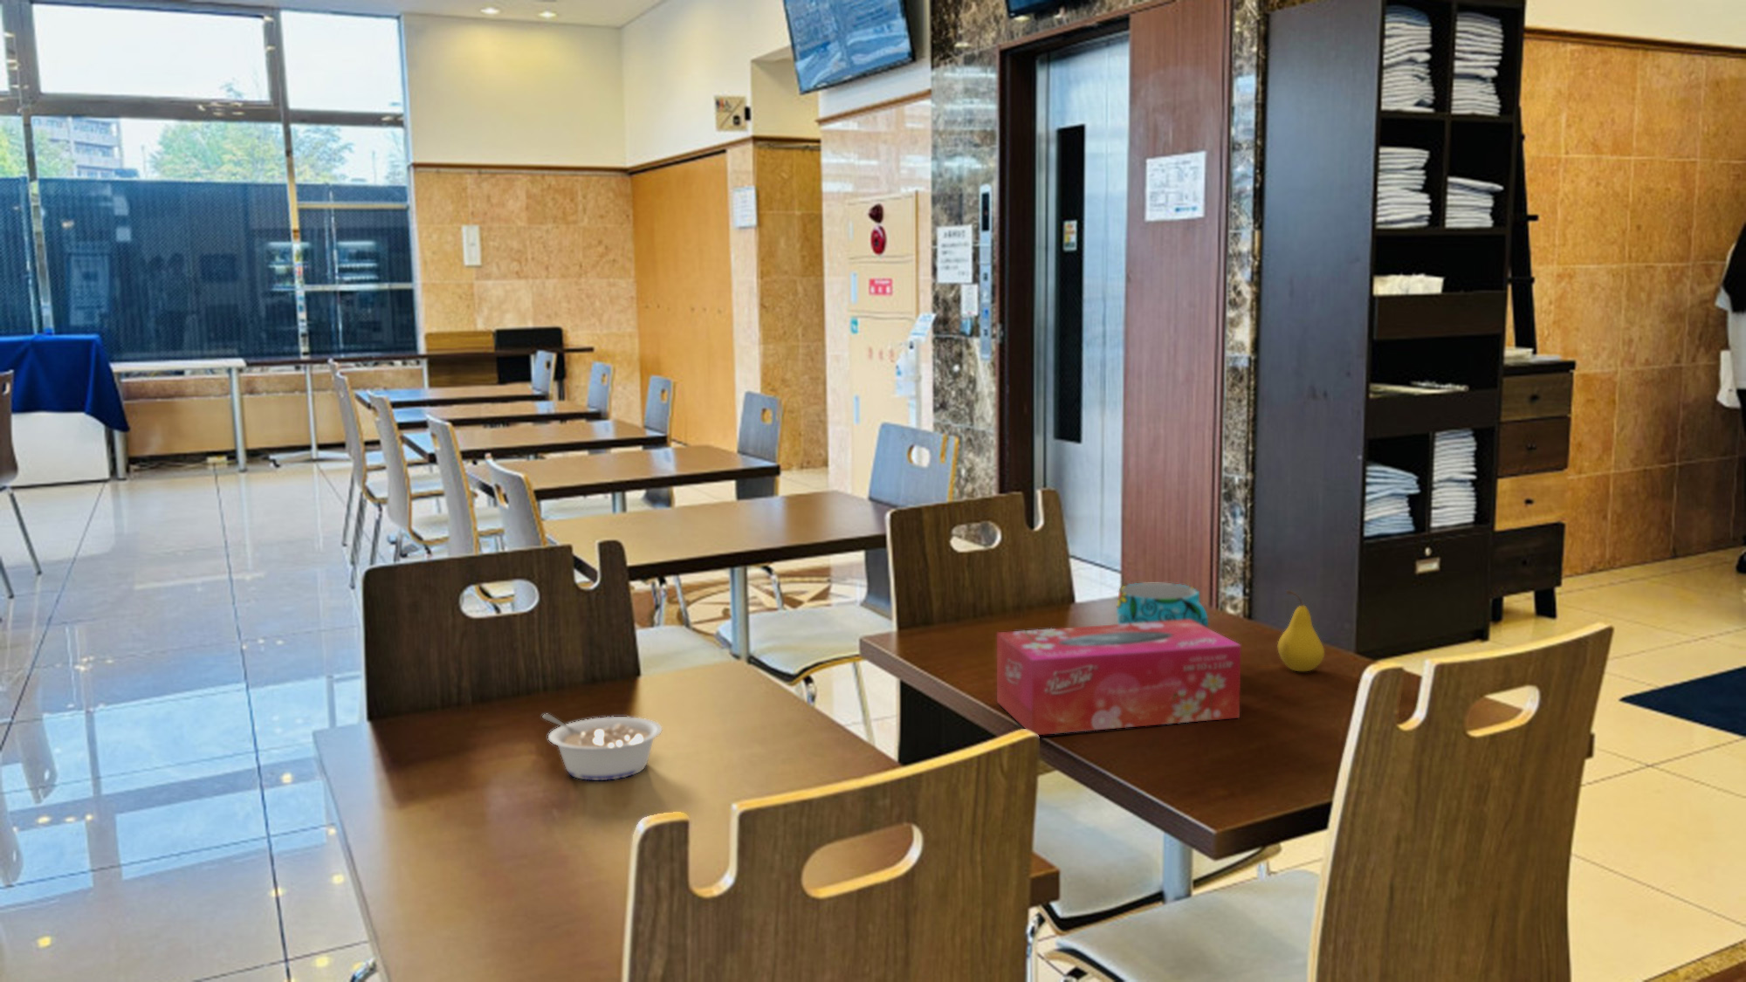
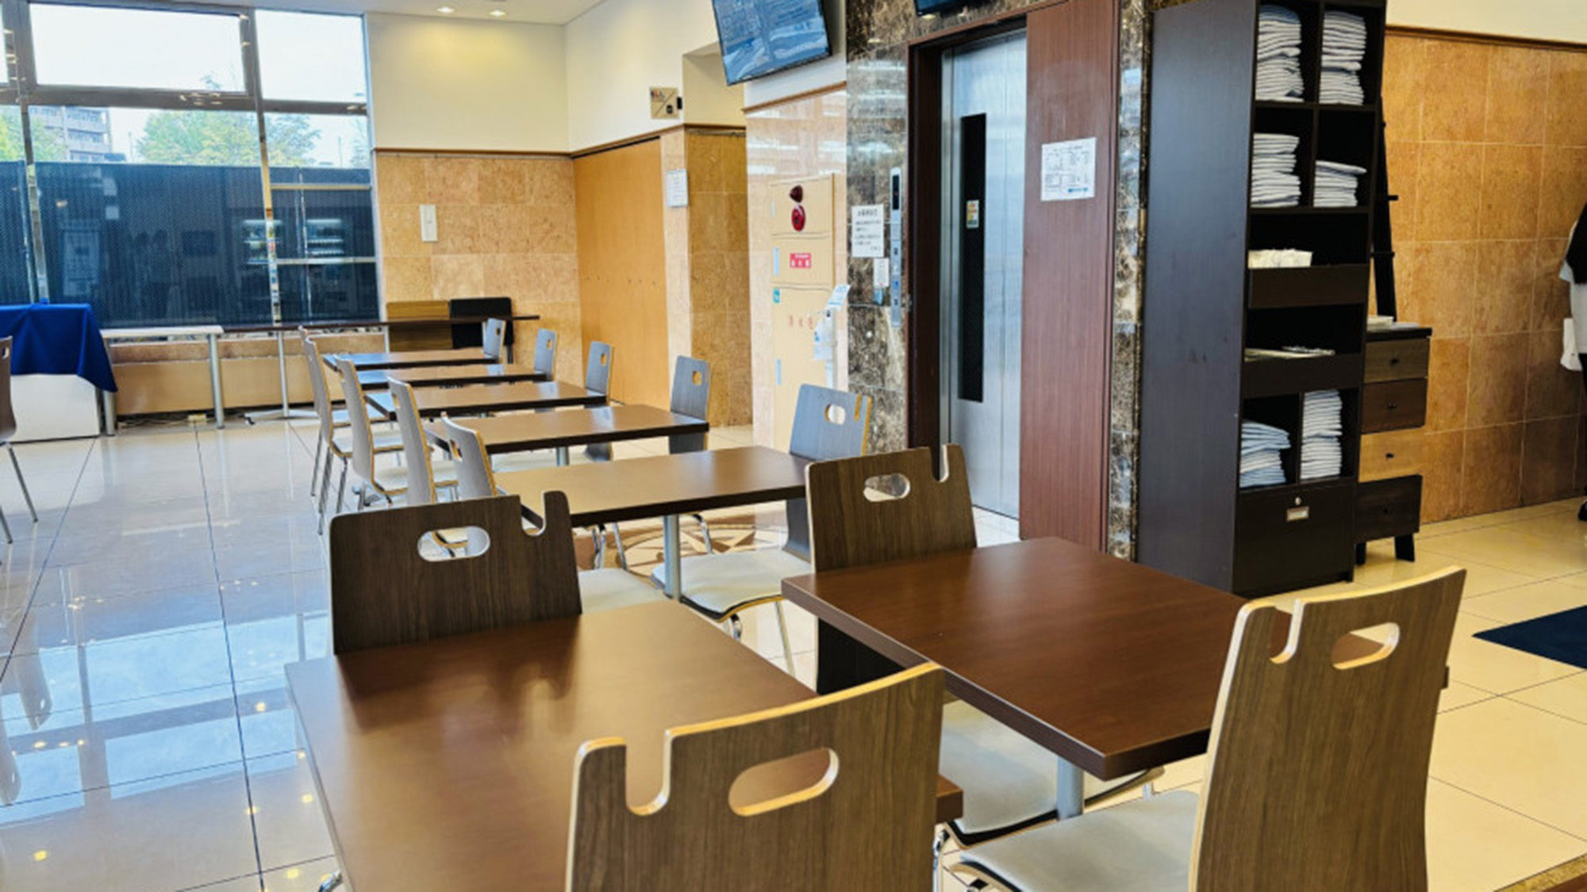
- cup [1115,583,1209,628]
- legume [541,713,663,782]
- fruit [1277,590,1325,673]
- tissue box [997,620,1242,736]
